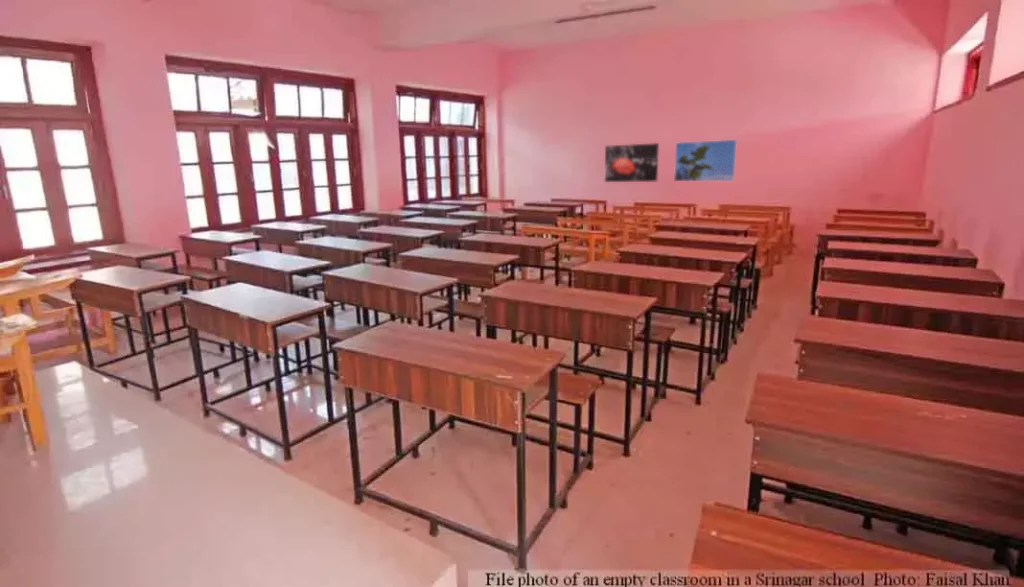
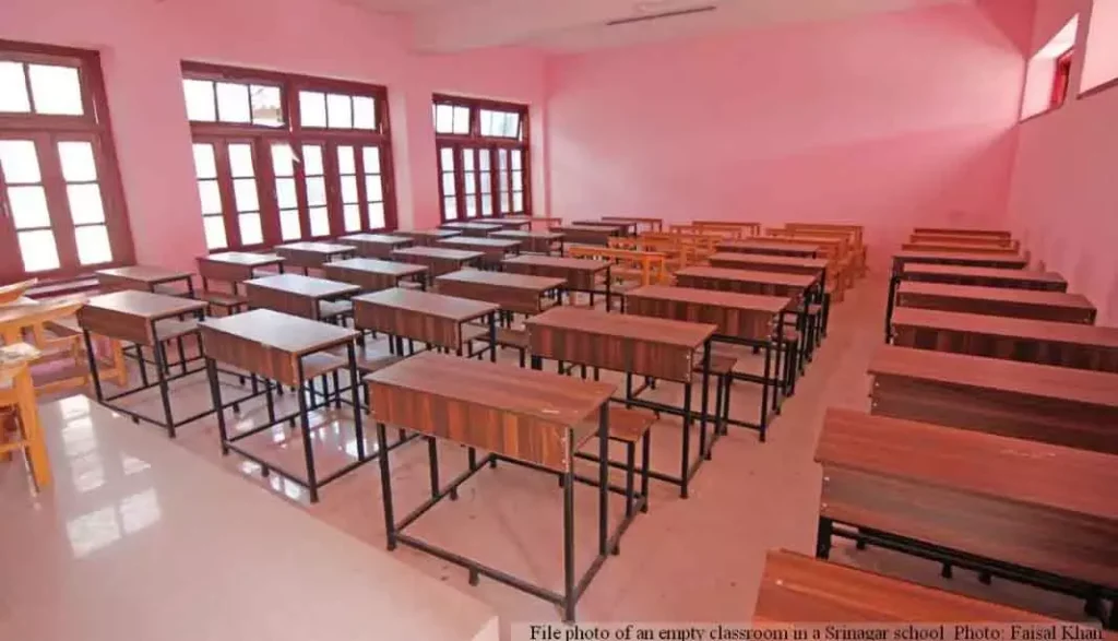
- wall art [604,142,660,183]
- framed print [673,139,738,182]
